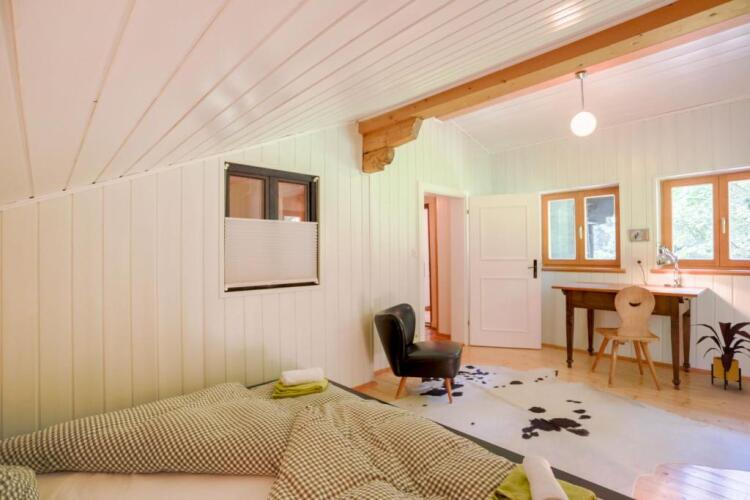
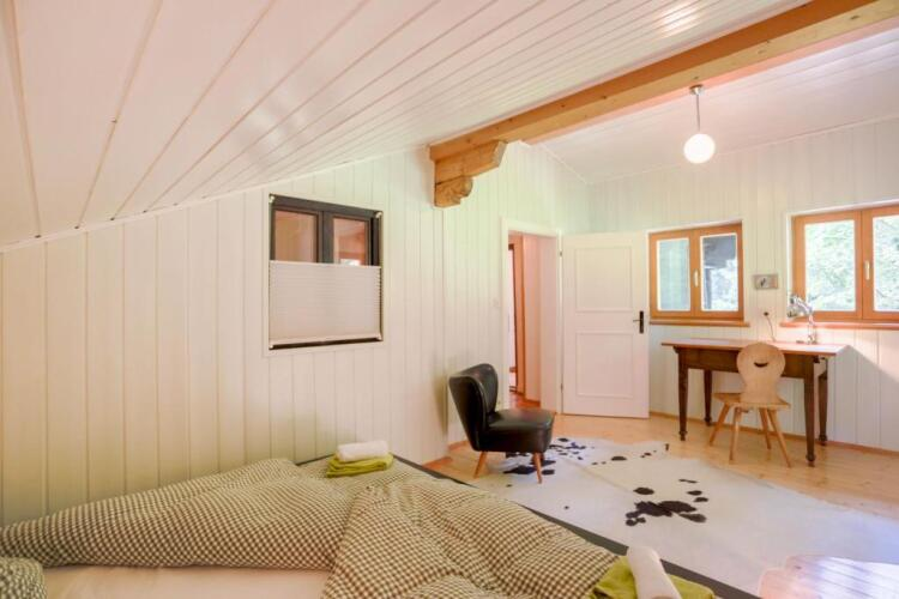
- house plant [689,320,750,391]
